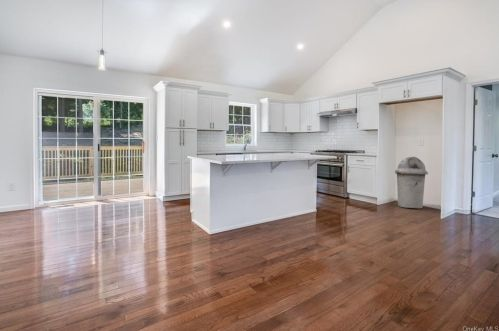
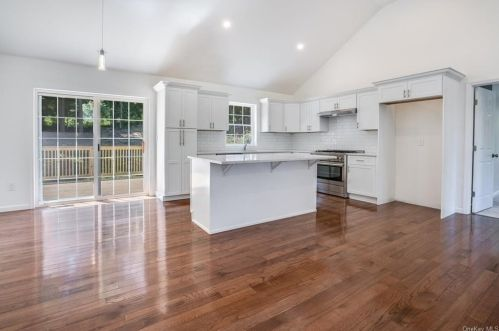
- trash can [394,156,429,209]
